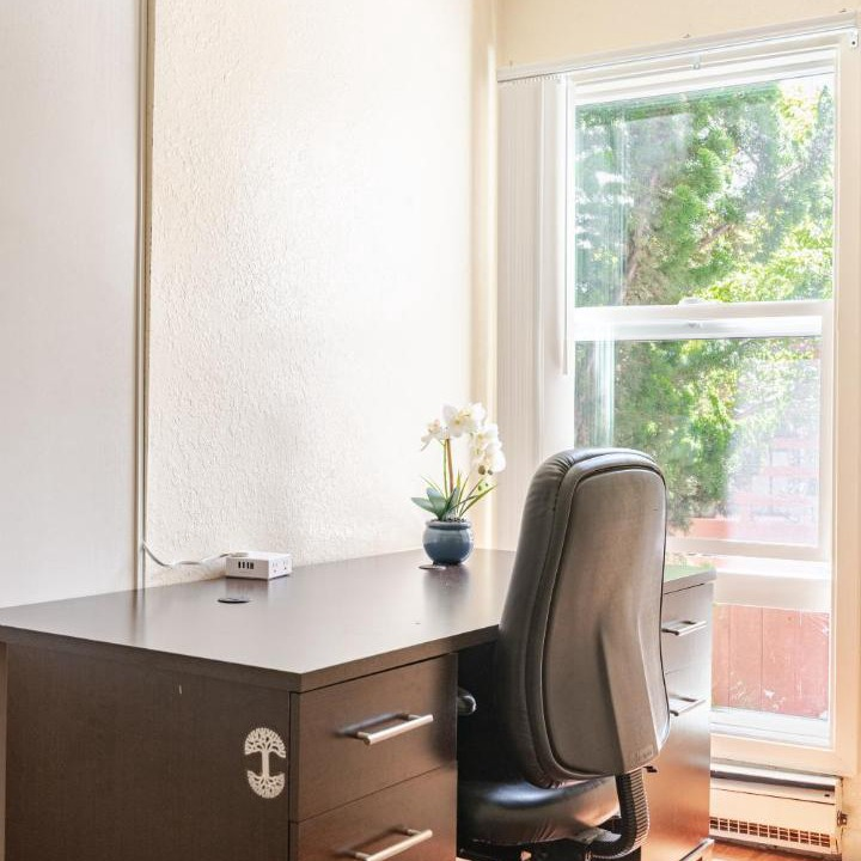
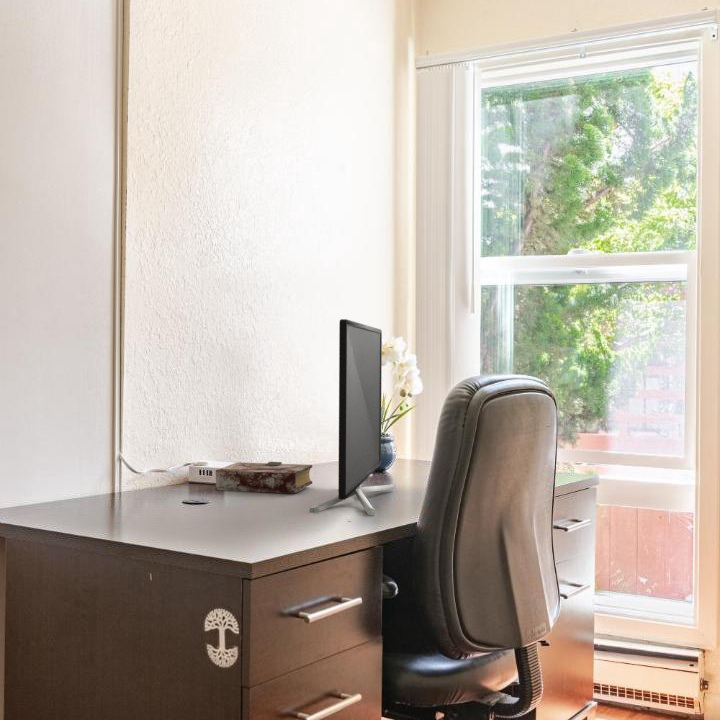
+ book [215,461,313,494]
+ monitor [309,318,397,516]
